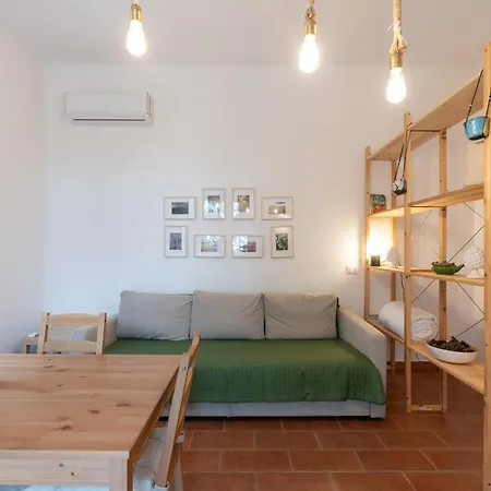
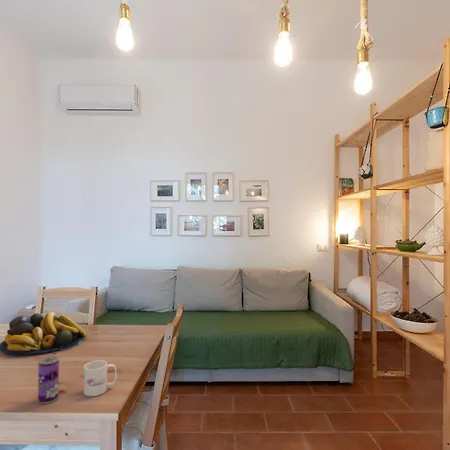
+ fruit bowl [0,311,87,356]
+ mug [83,359,118,397]
+ beverage can [37,355,60,405]
